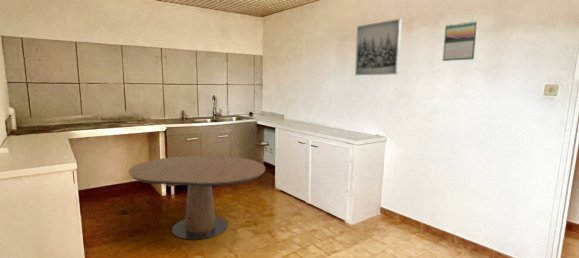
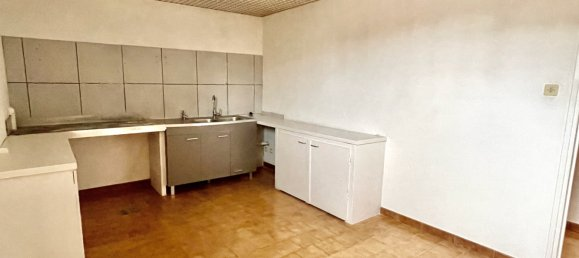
- dining table [128,155,266,241]
- wall art [354,18,403,76]
- calendar [442,20,478,62]
